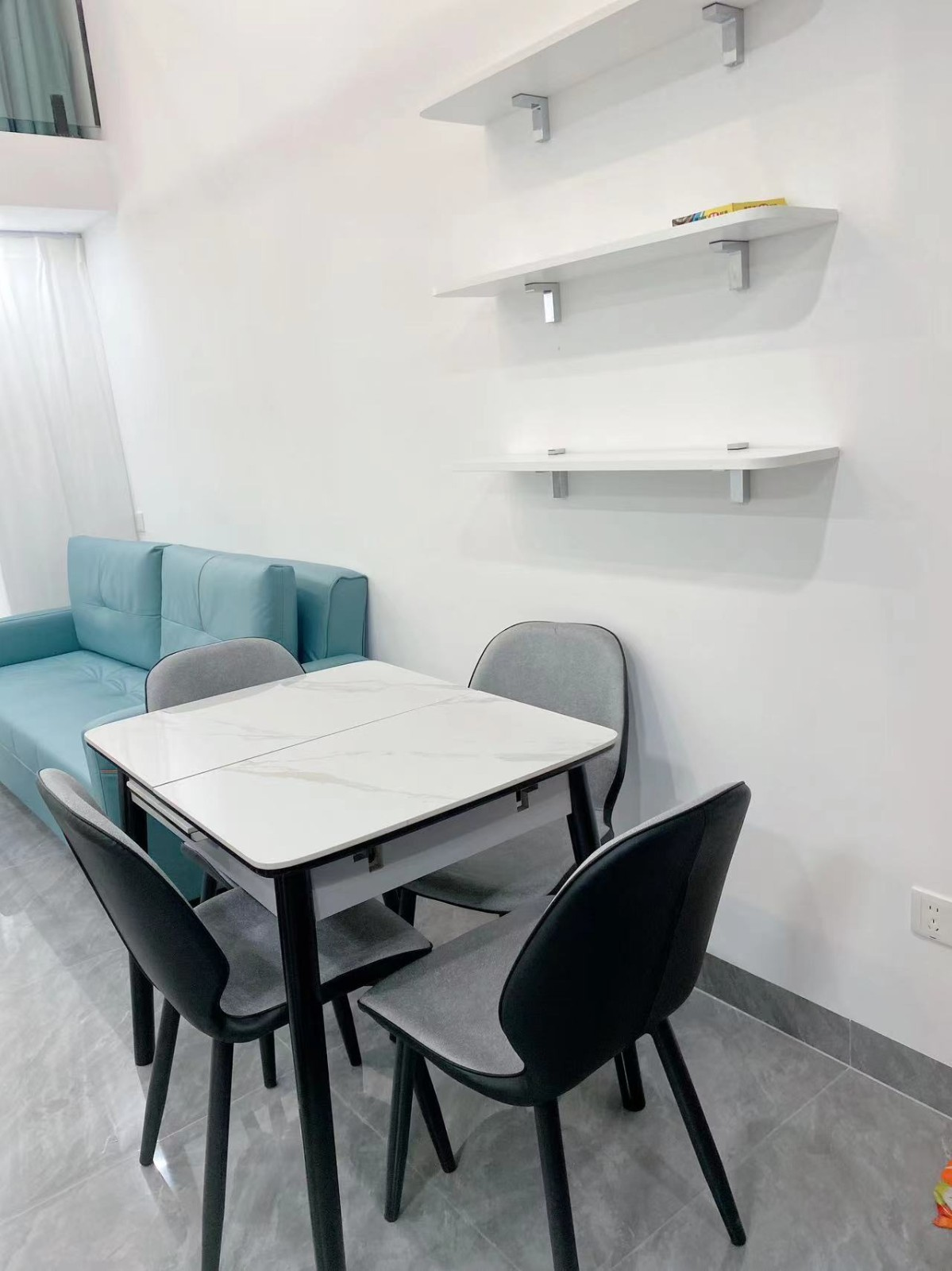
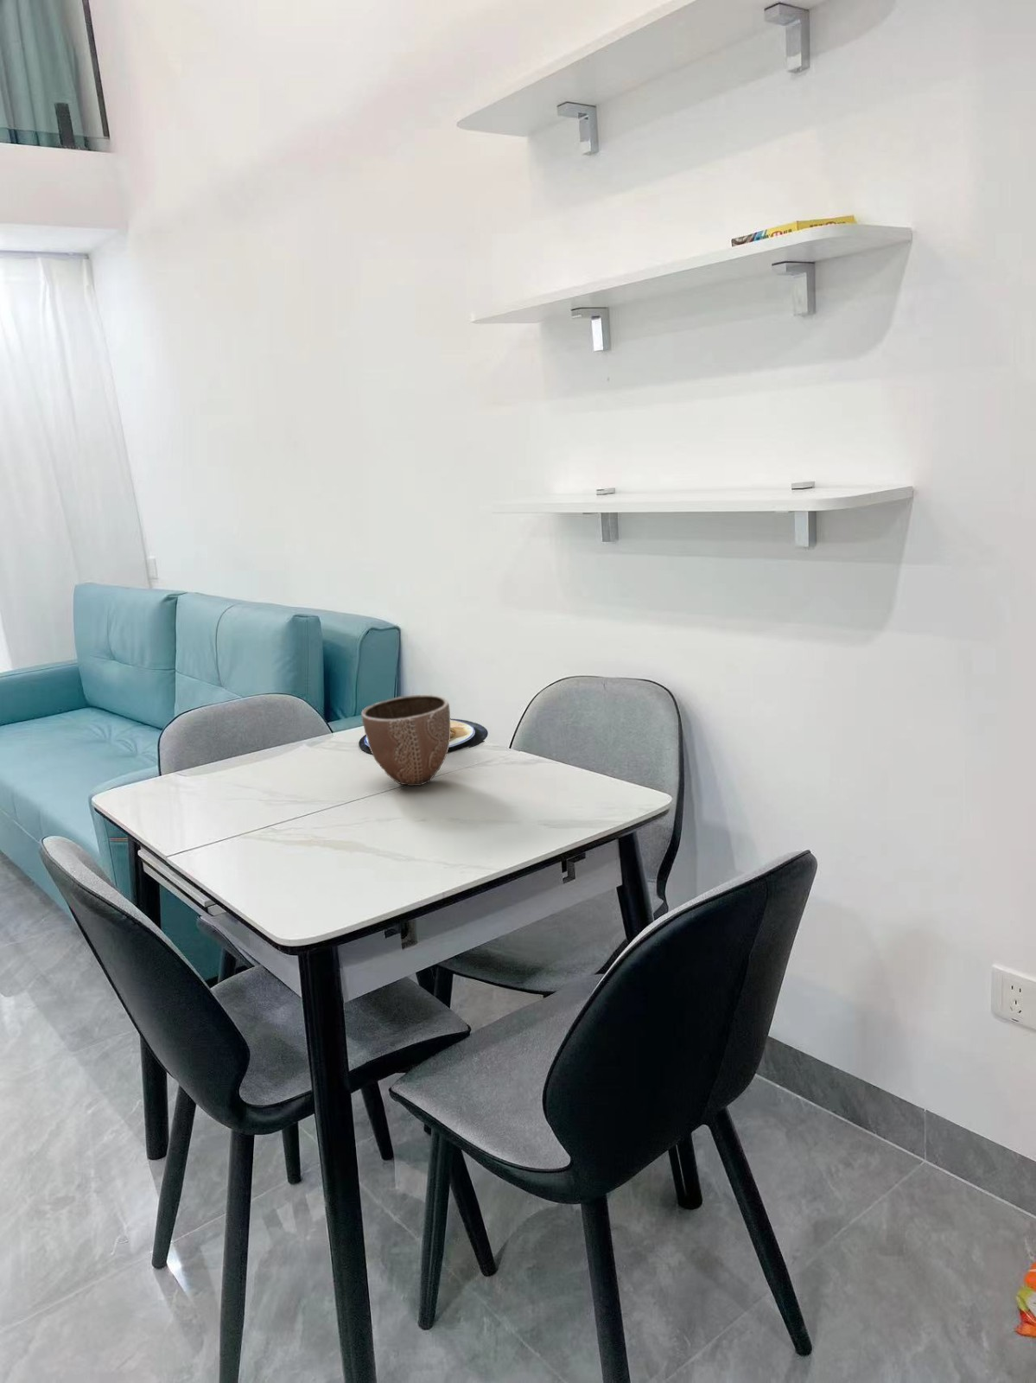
+ plate [358,717,489,754]
+ decorative bowl [360,693,451,787]
